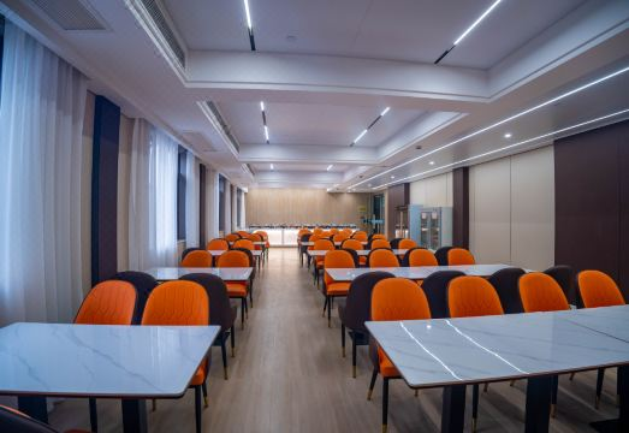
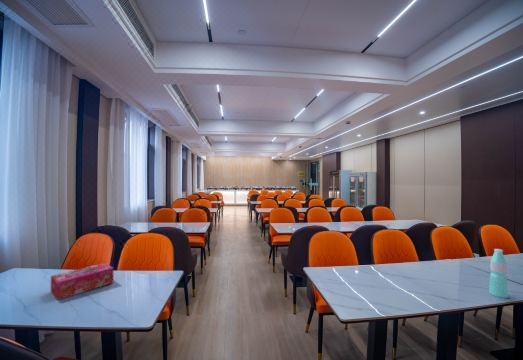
+ water bottle [488,248,509,299]
+ tissue box [50,262,114,301]
